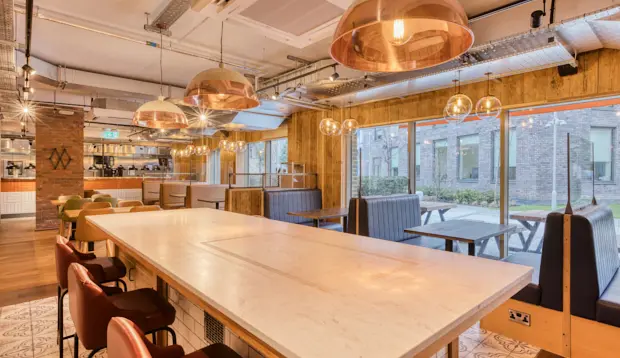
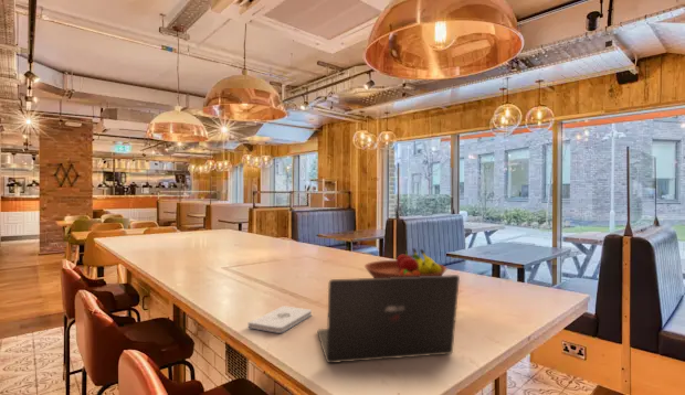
+ laptop [316,274,461,364]
+ fruit bowl [363,247,449,278]
+ notepad [247,305,313,334]
